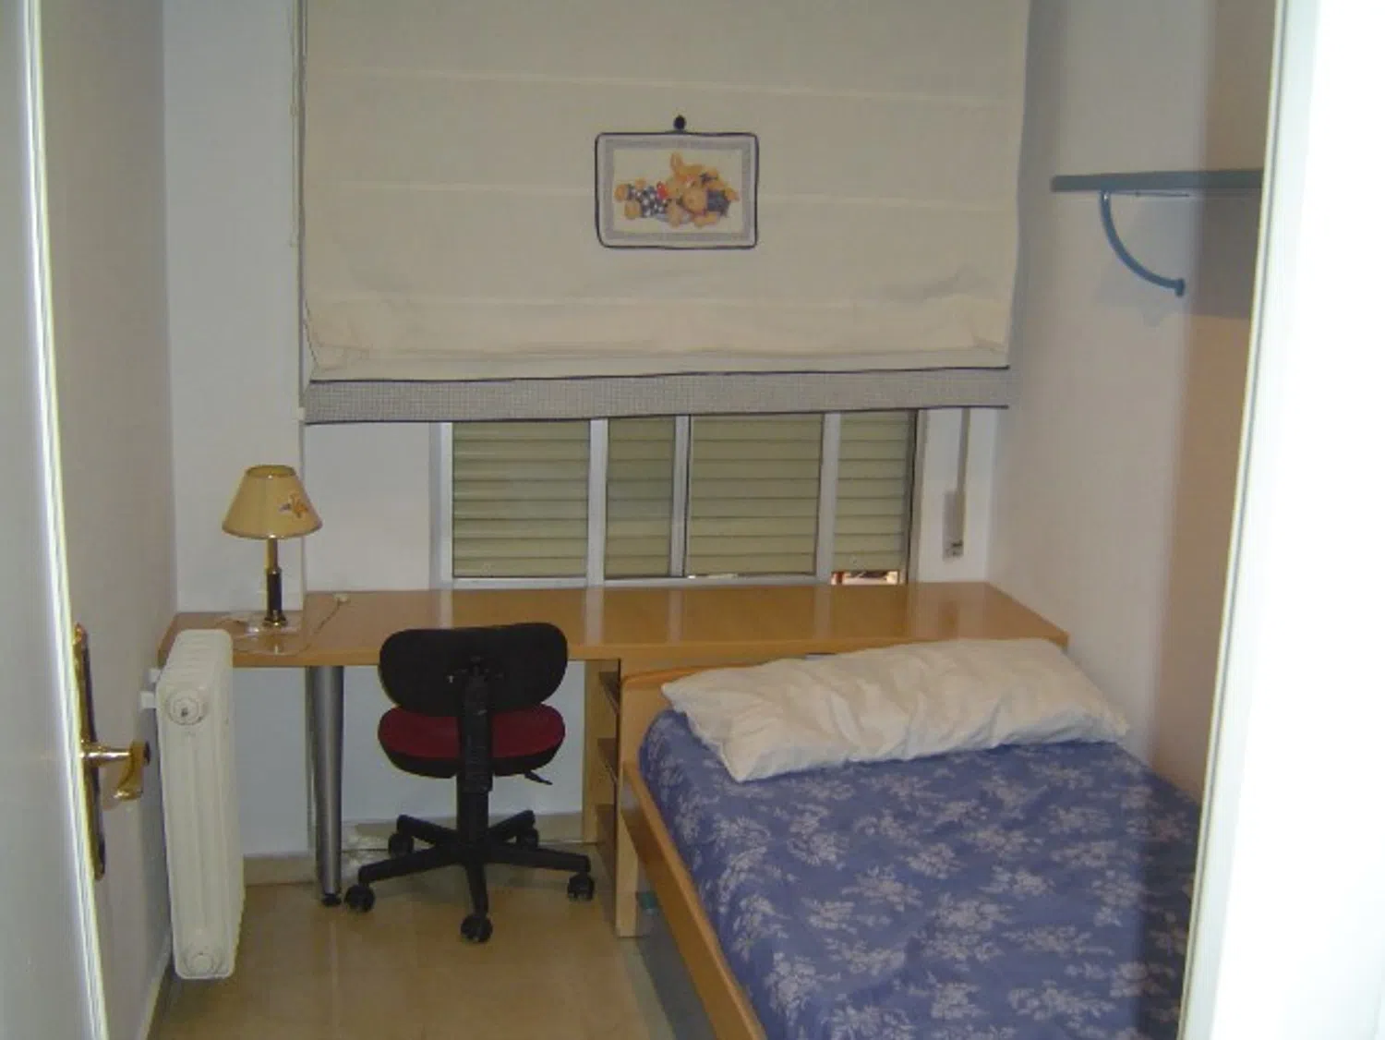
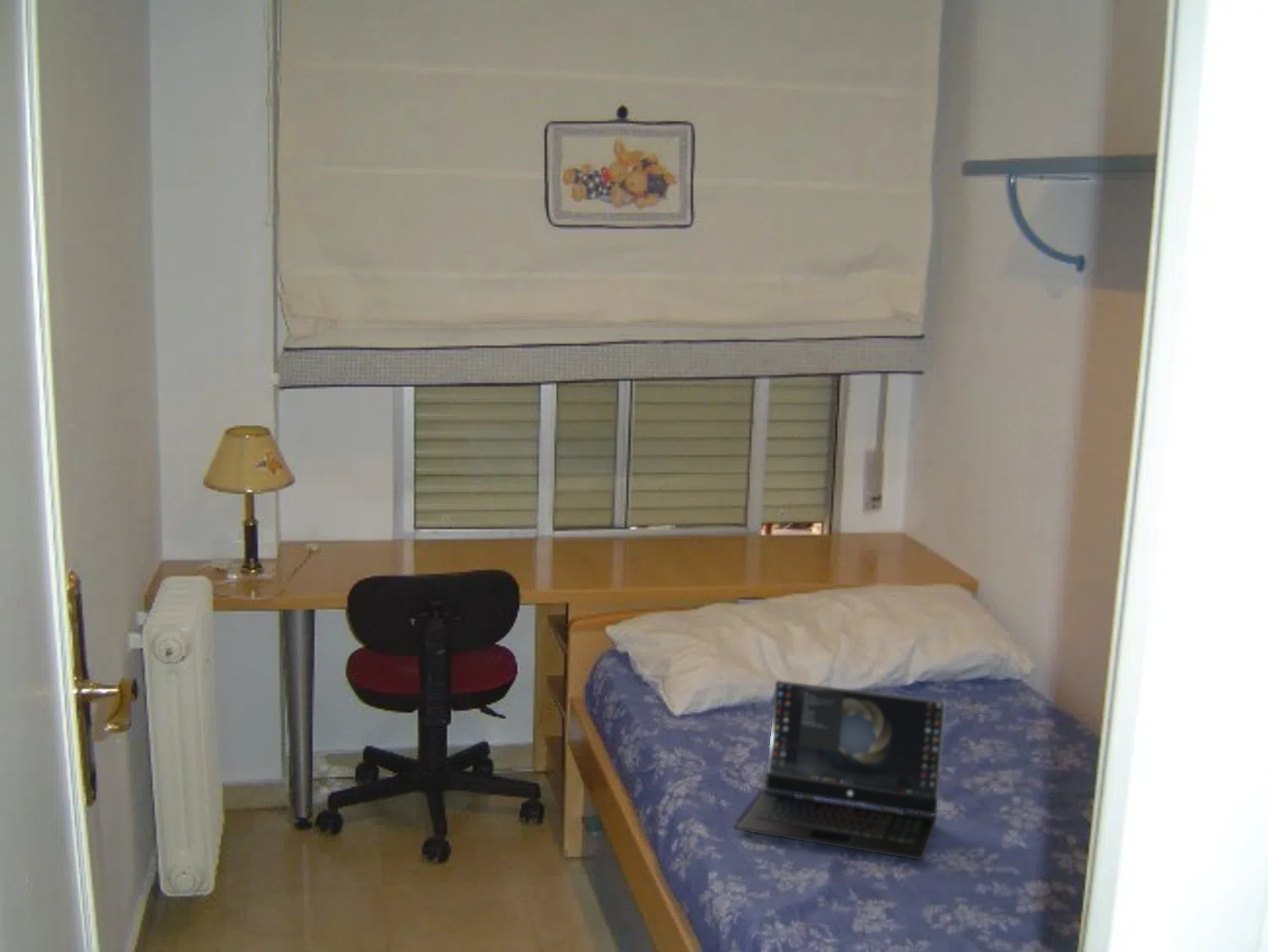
+ laptop [737,680,947,861]
